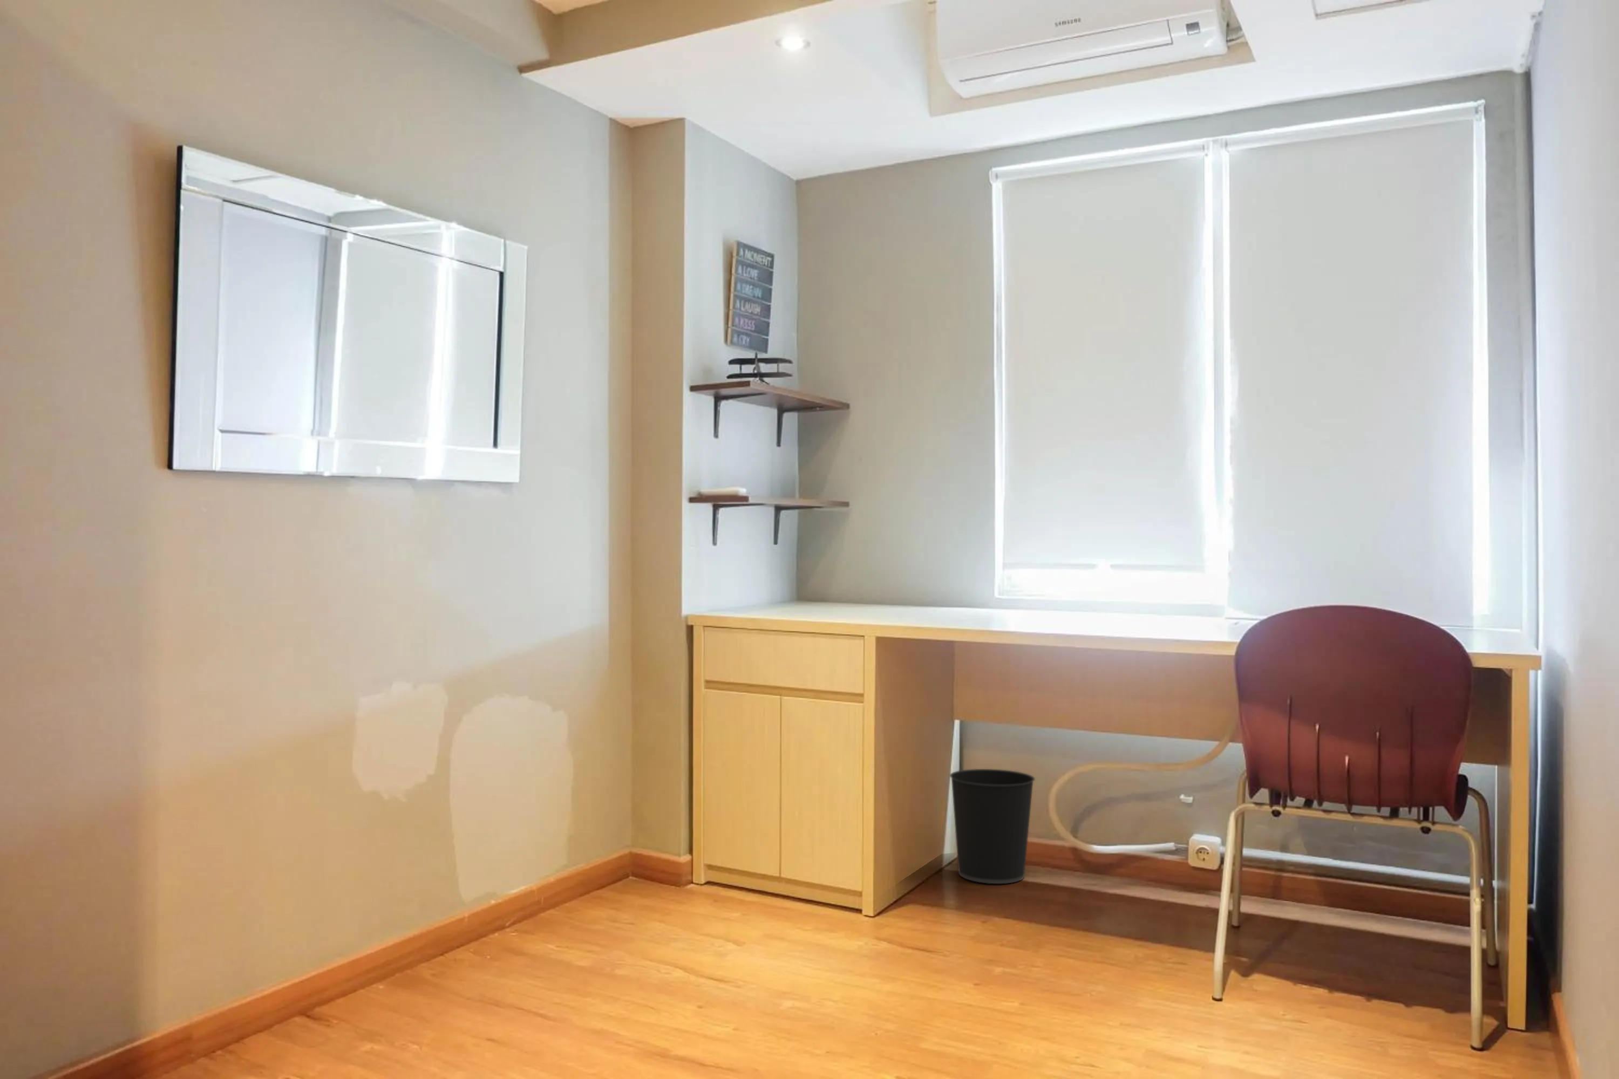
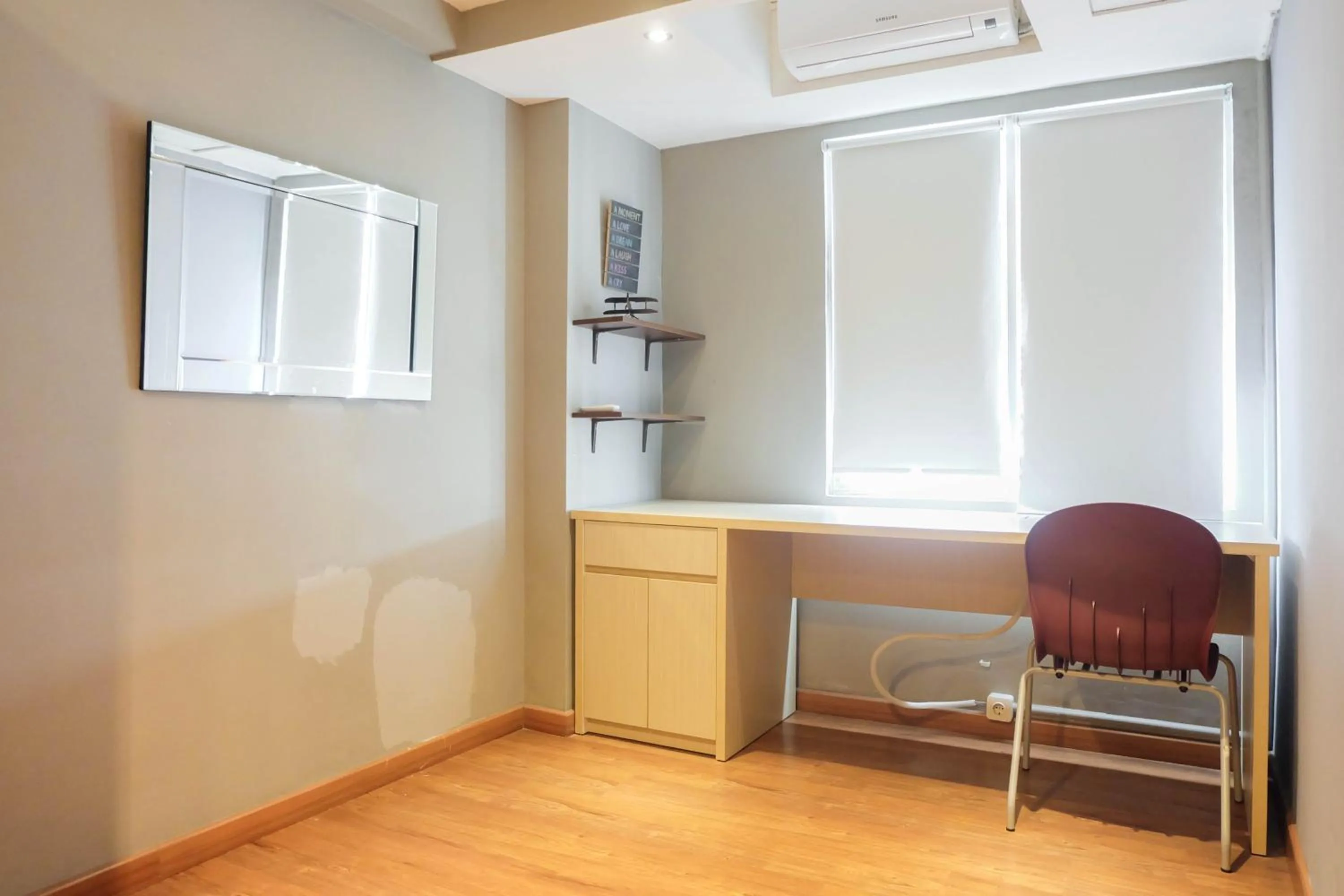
- wastebasket [949,768,1036,884]
